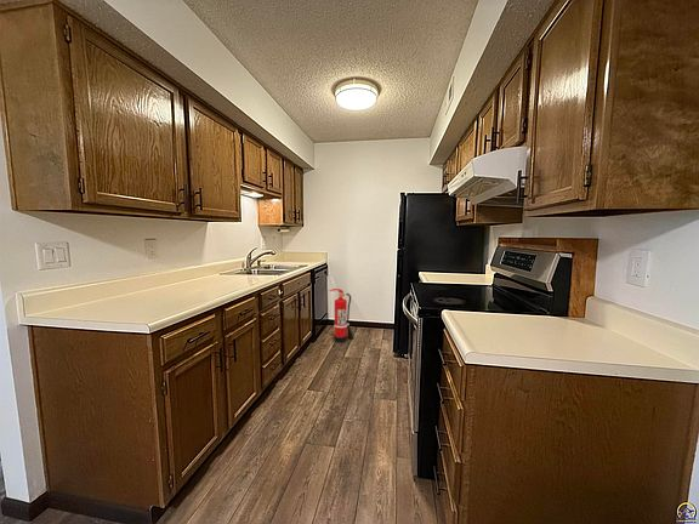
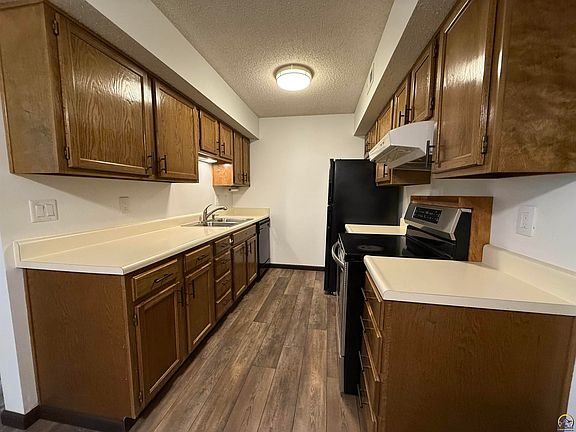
- fire extinguisher [328,287,356,343]
